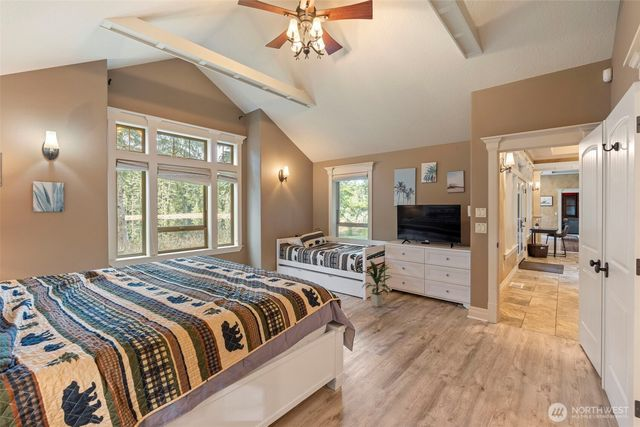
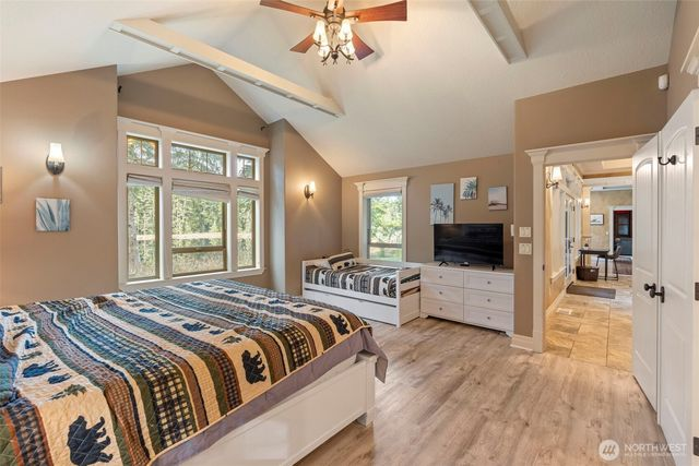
- indoor plant [361,259,394,308]
